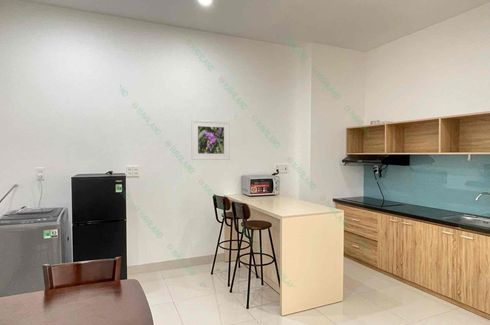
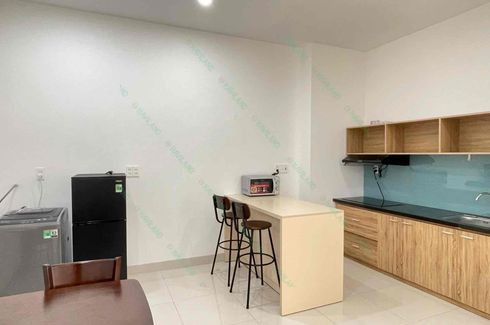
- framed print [190,119,231,161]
